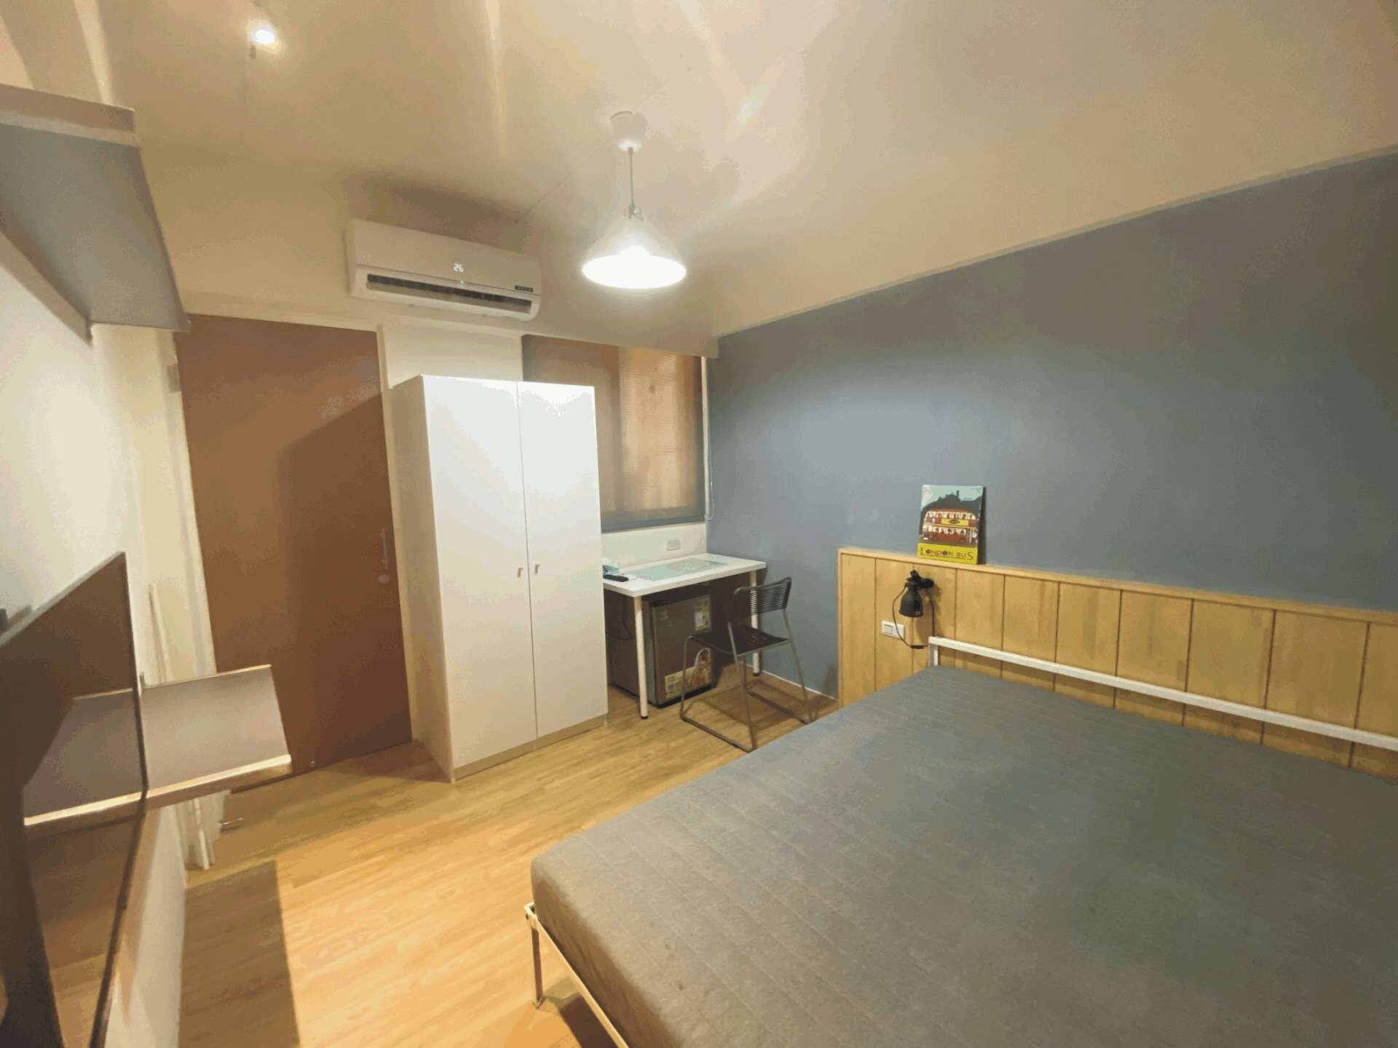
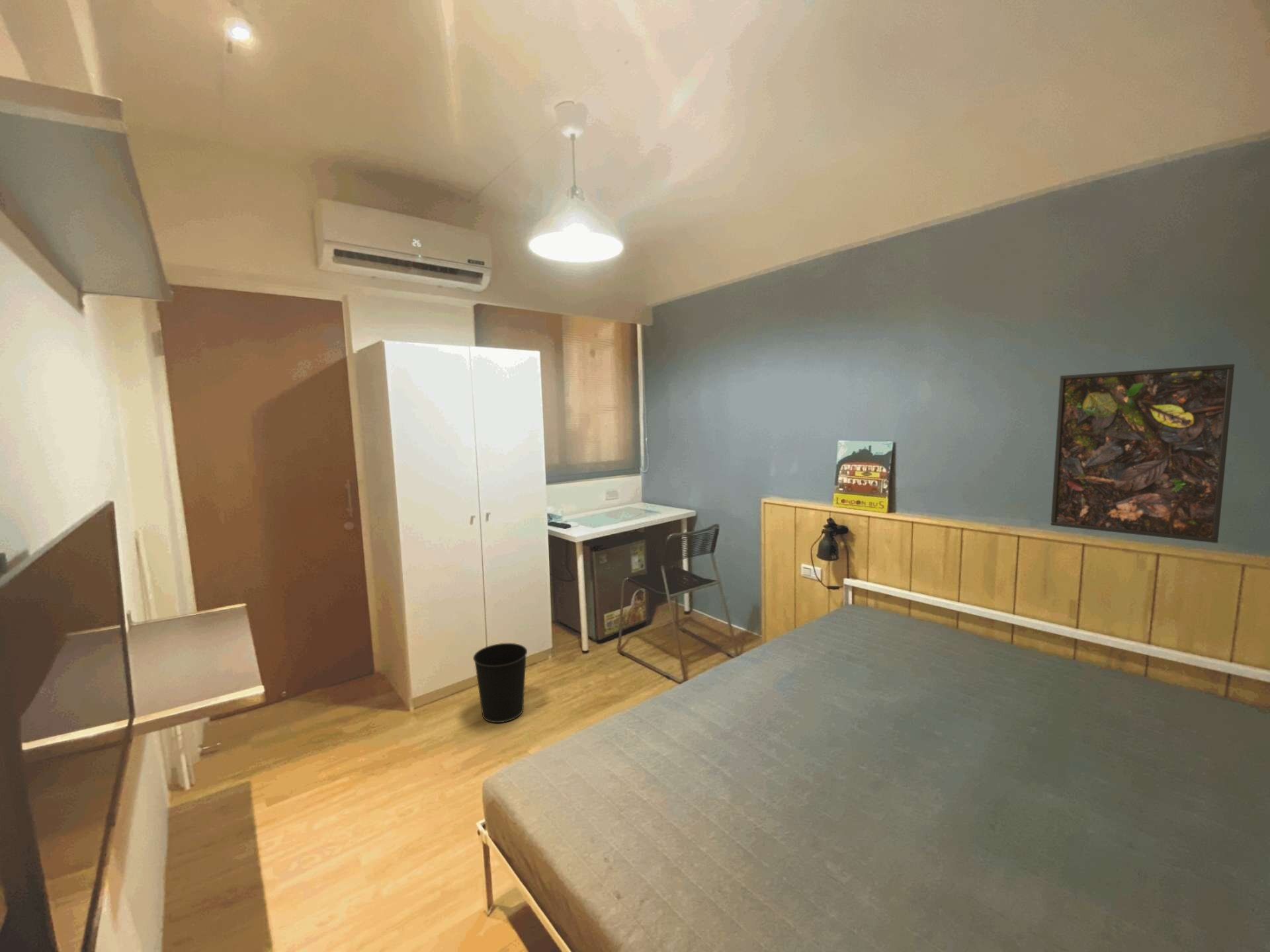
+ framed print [1050,364,1236,543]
+ wastebasket [472,643,528,723]
